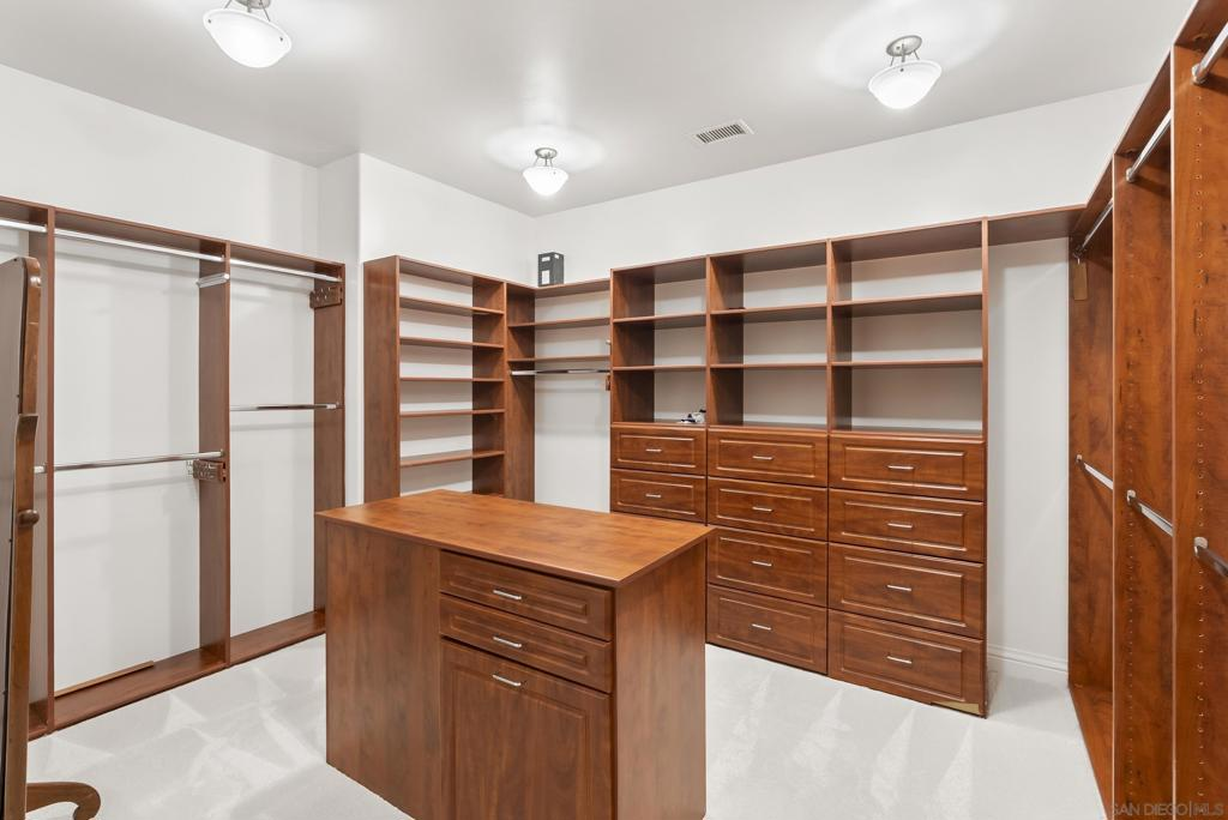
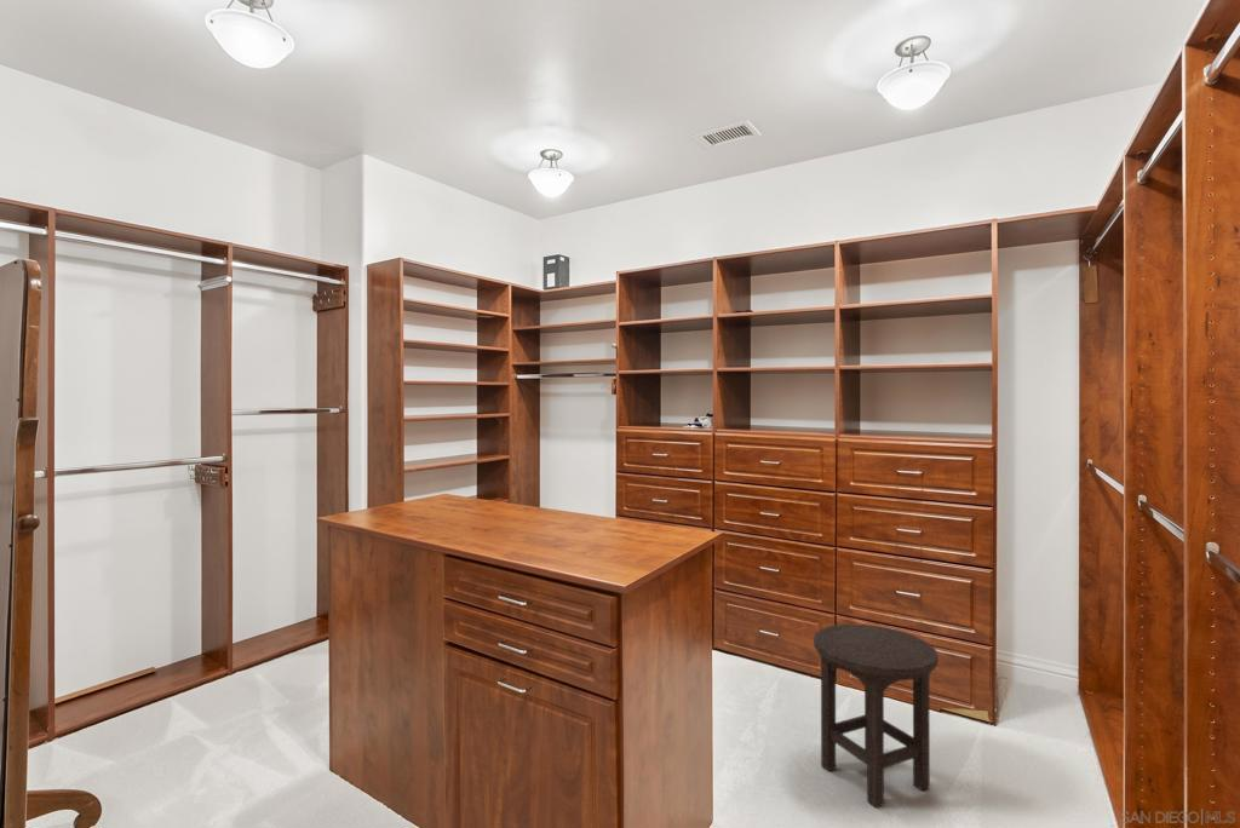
+ stool [813,623,940,809]
